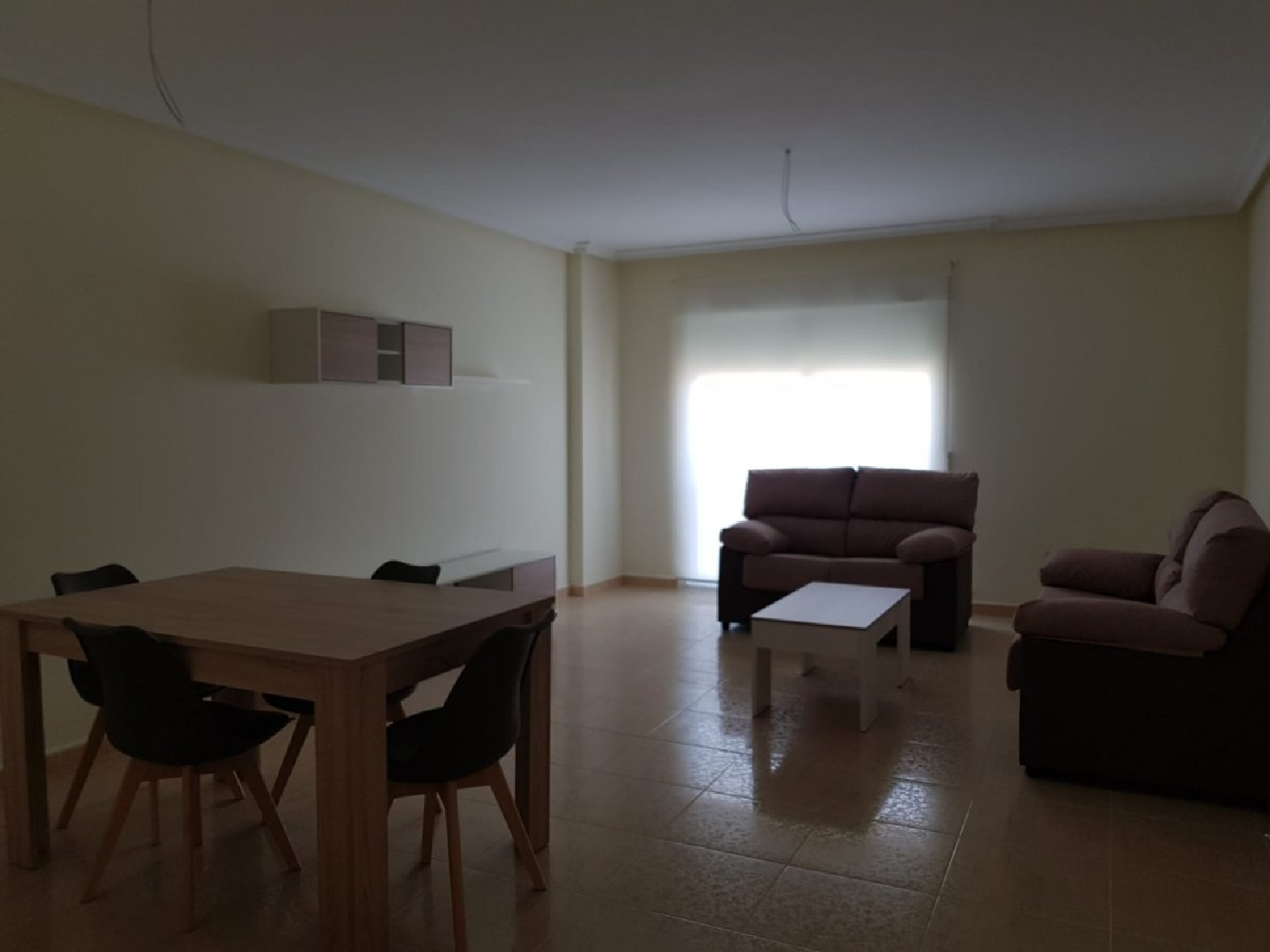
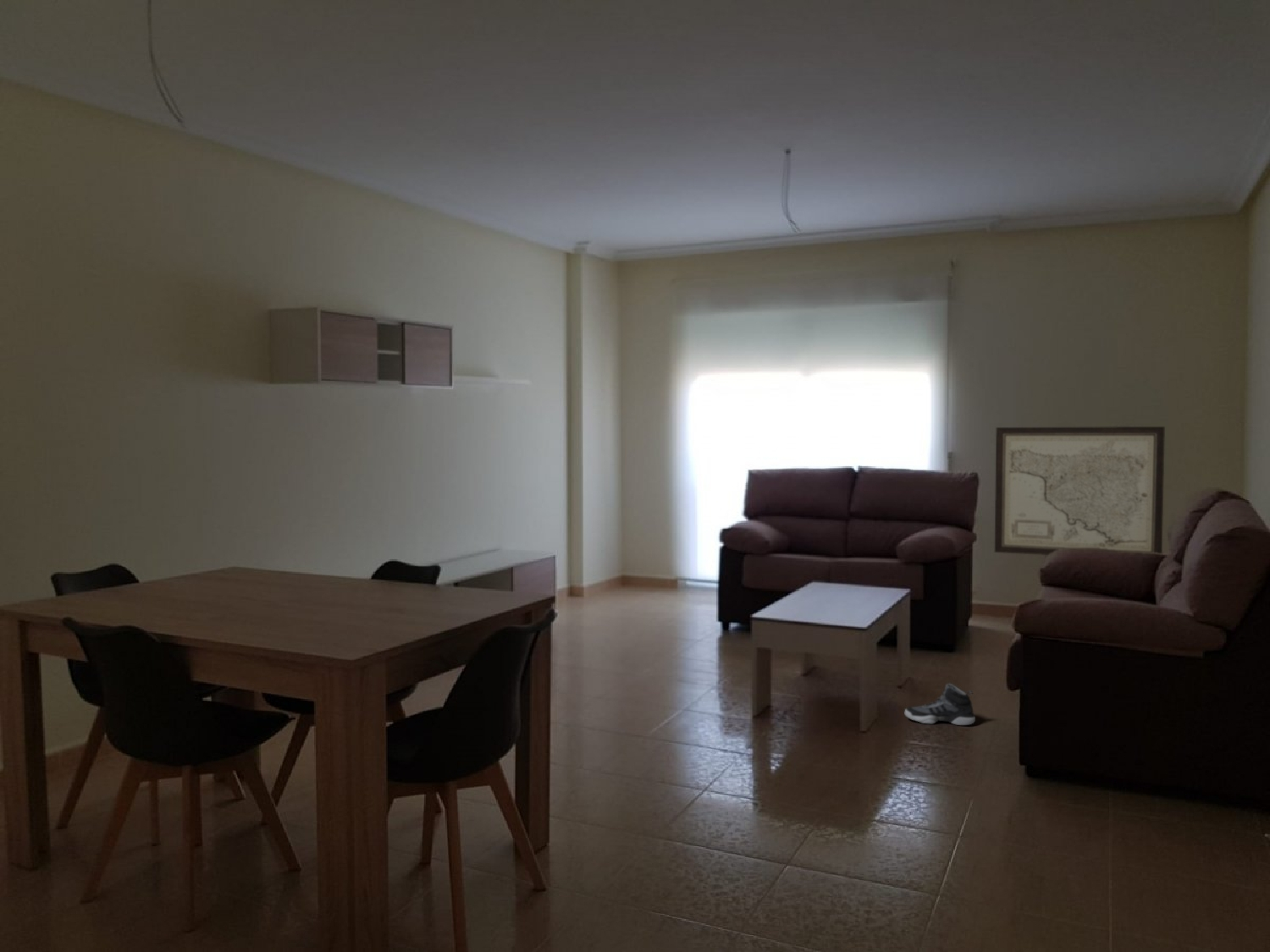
+ sneaker [904,682,976,726]
+ wall art [994,426,1166,556]
